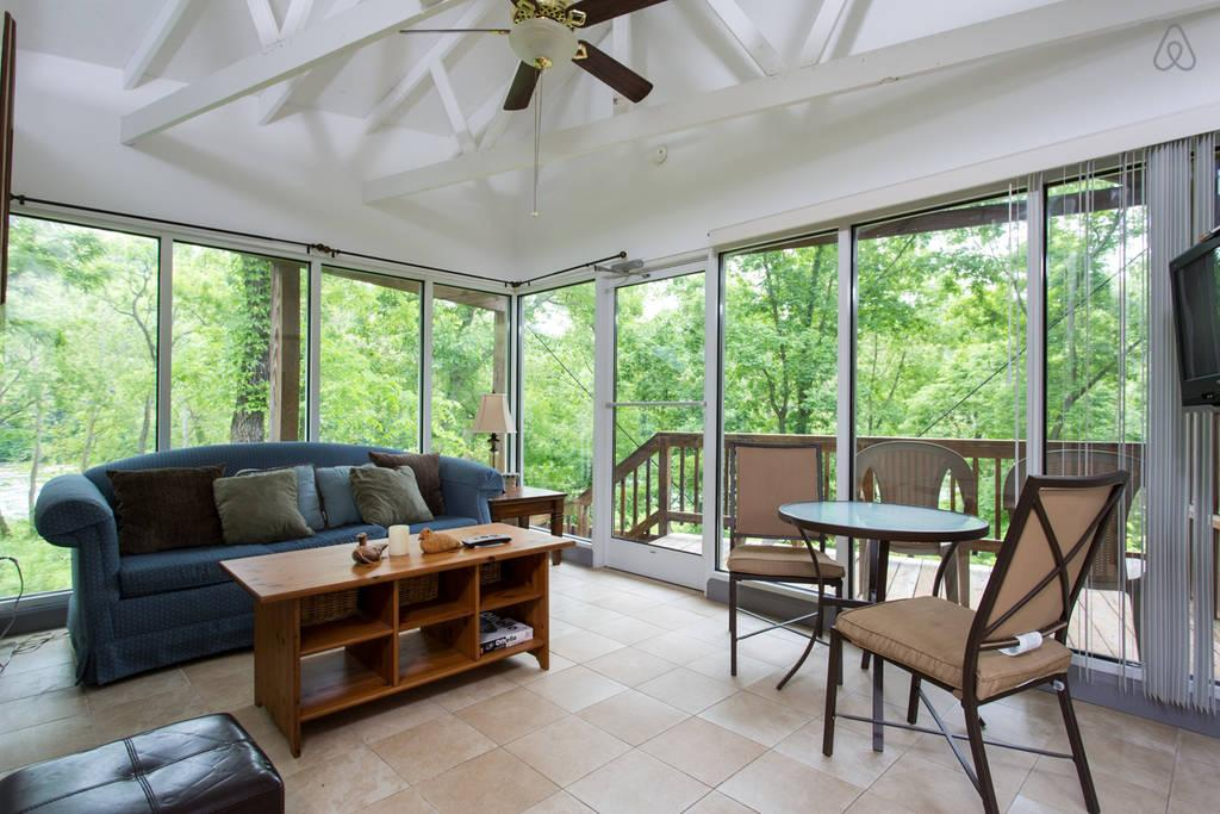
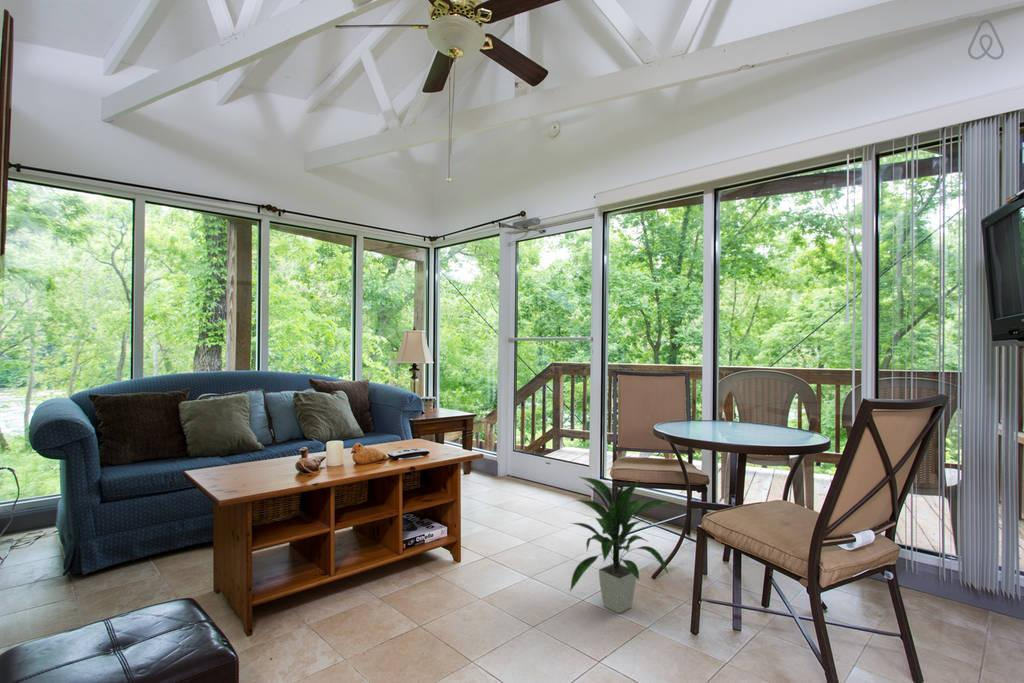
+ indoor plant [569,472,674,614]
